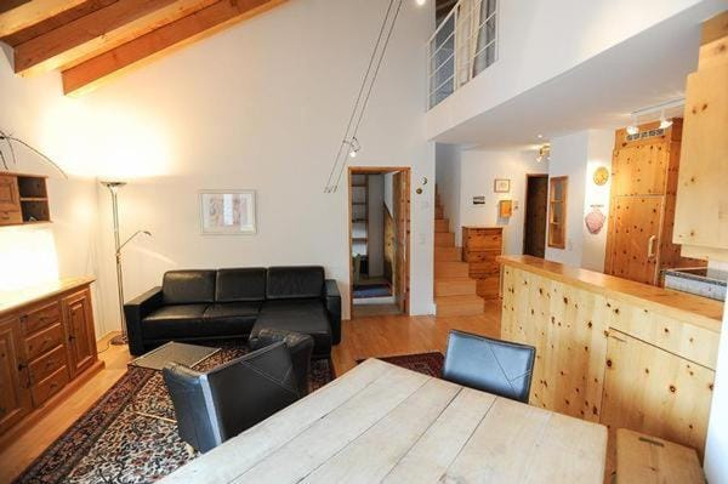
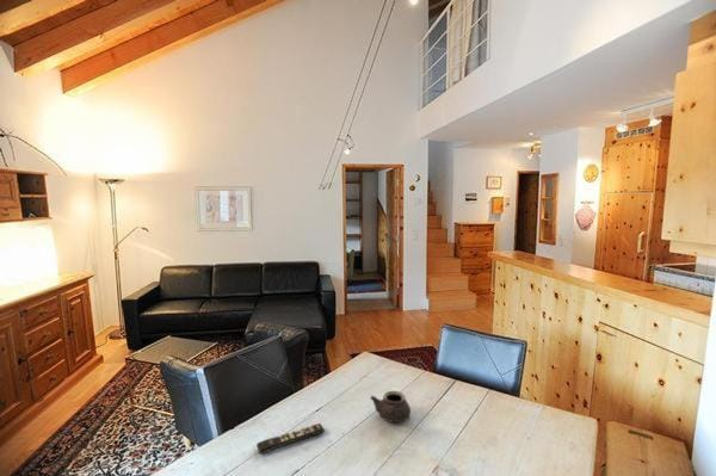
+ remote control [255,422,326,456]
+ teapot [369,390,412,424]
